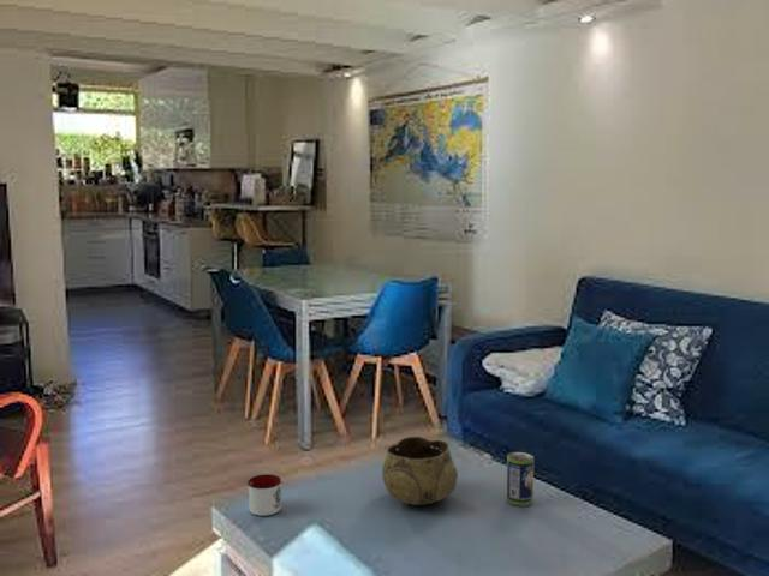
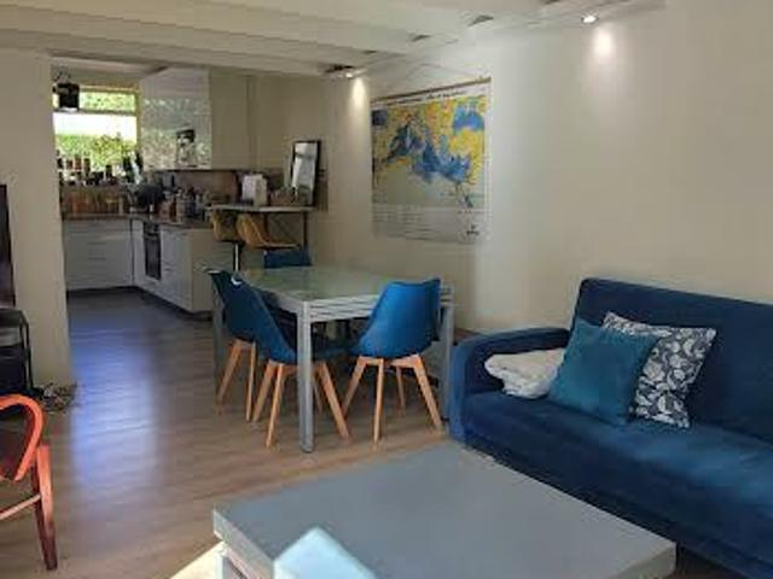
- beverage can [506,451,535,508]
- mug [246,473,284,517]
- decorative bowl [381,436,459,506]
